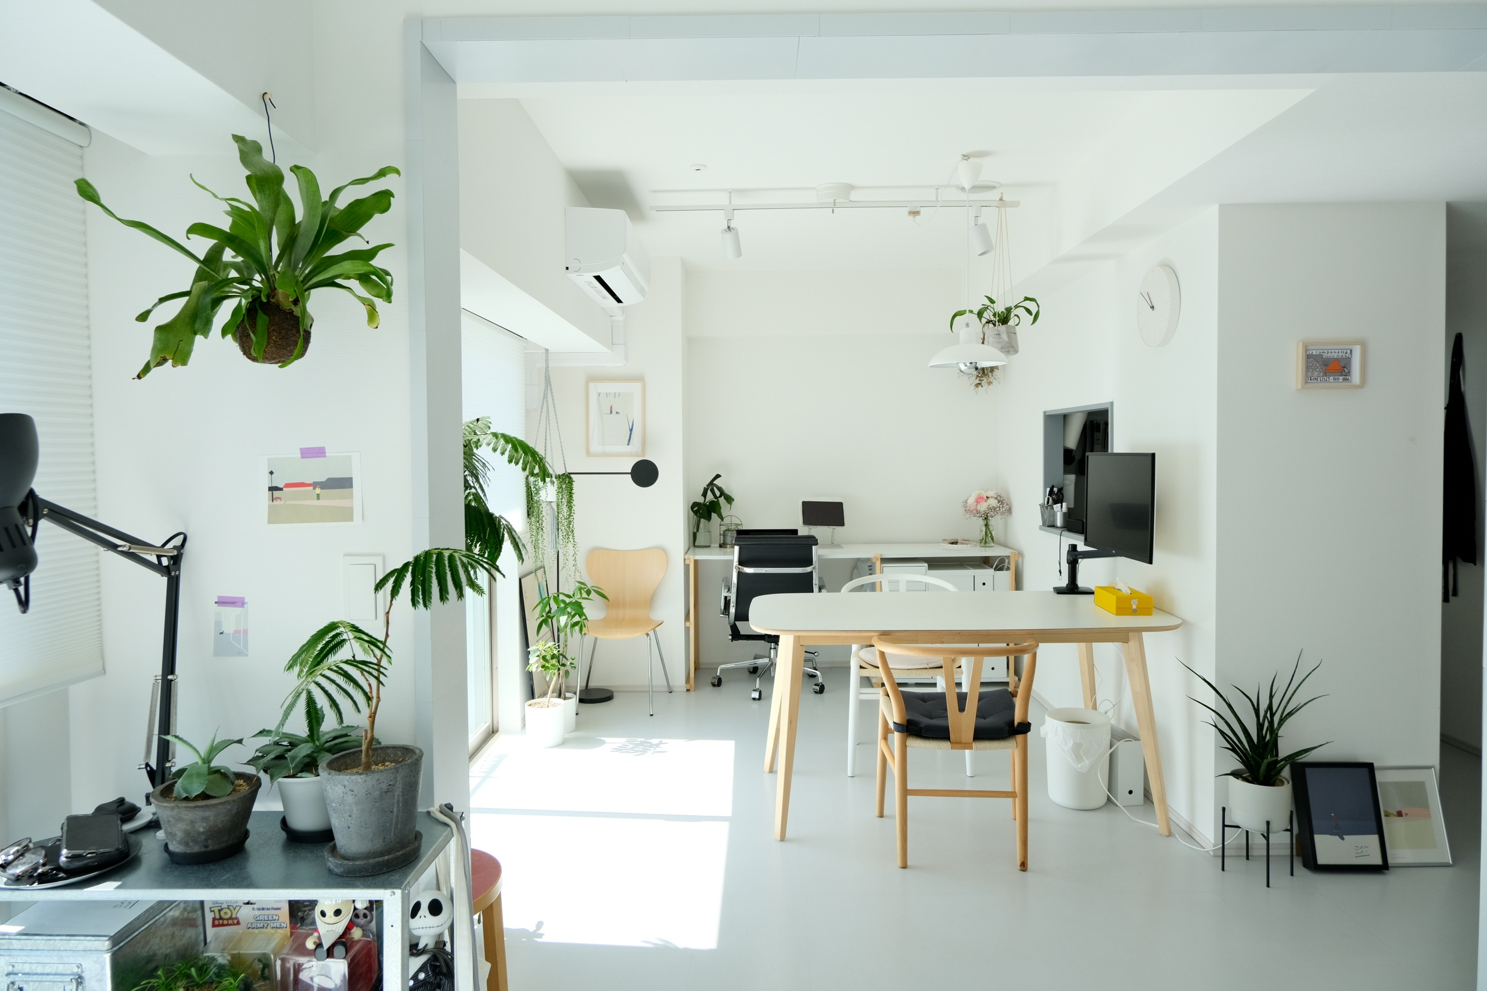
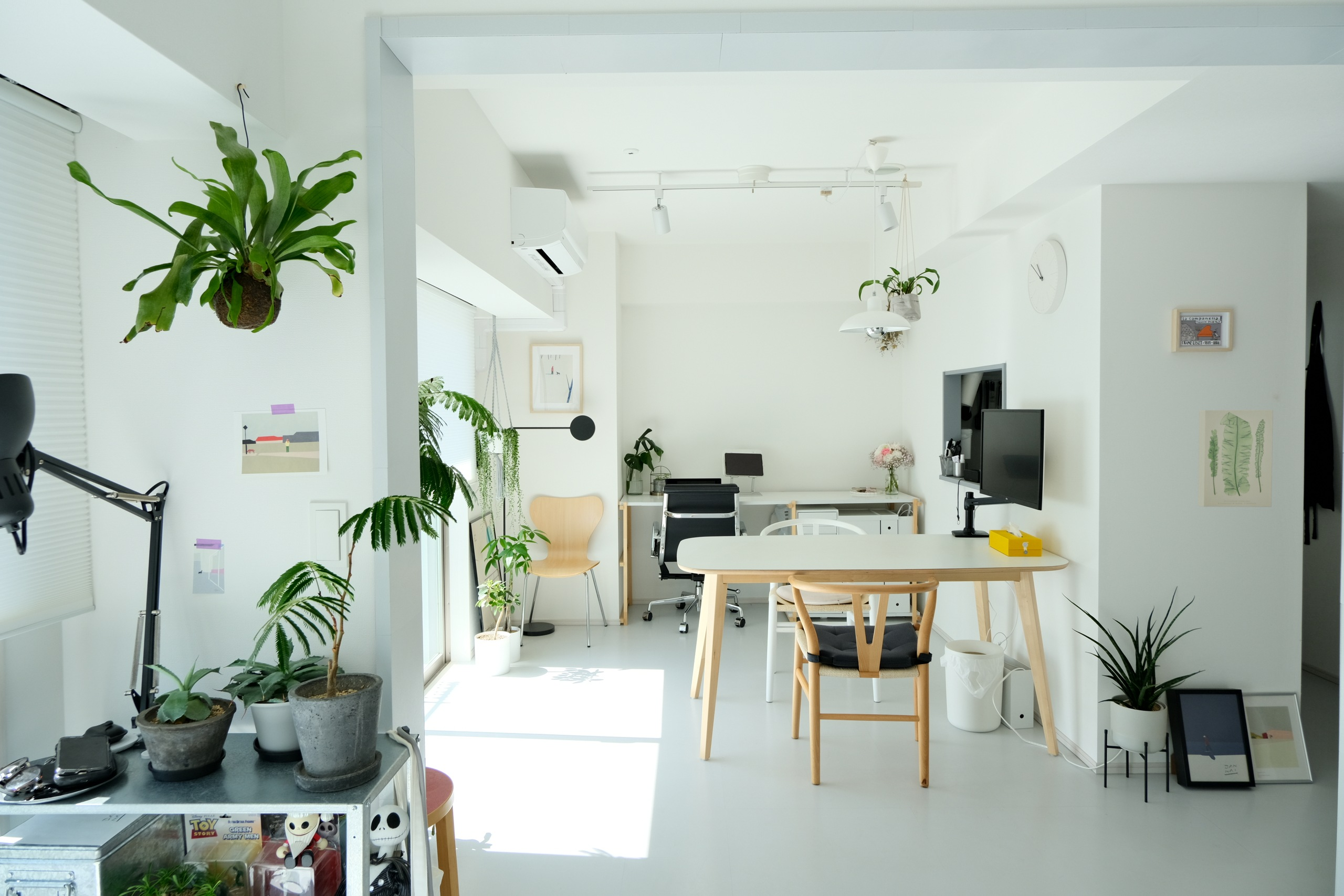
+ wall art [1198,409,1274,508]
